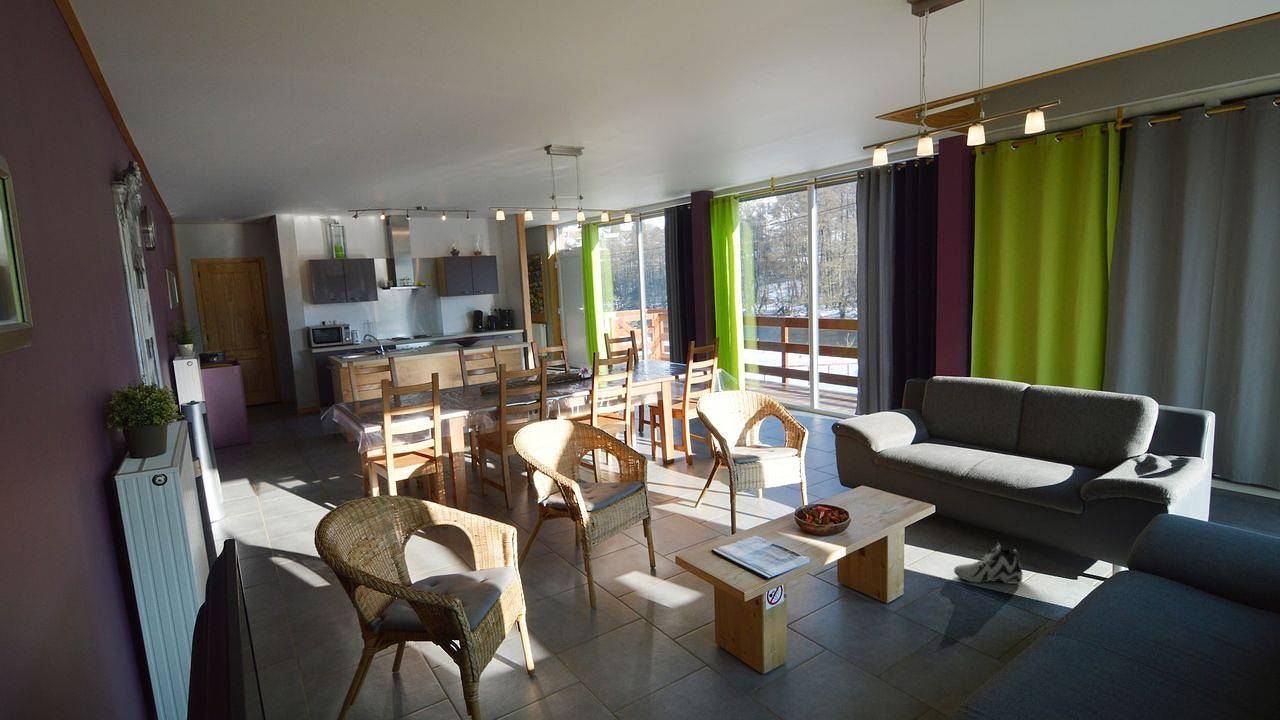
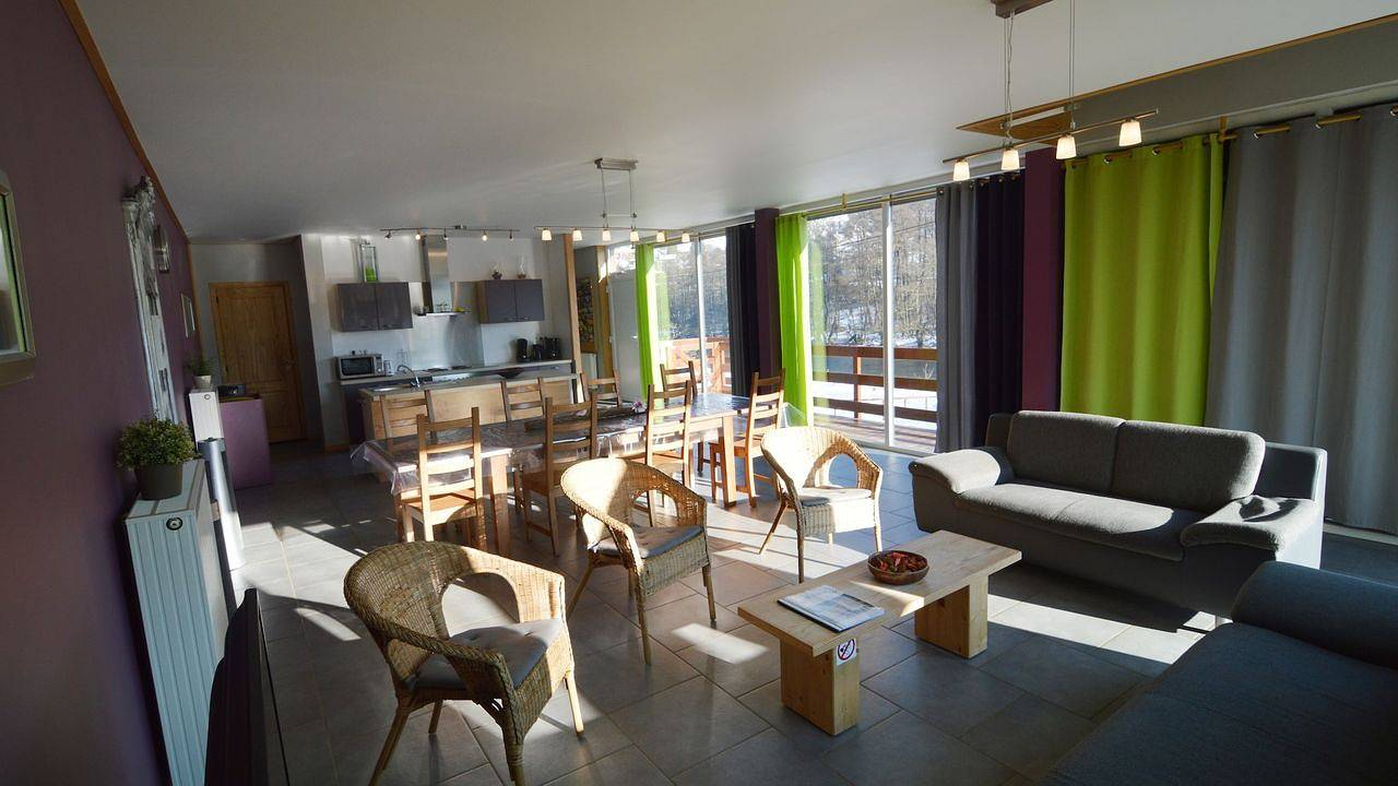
- sneaker [953,540,1024,585]
